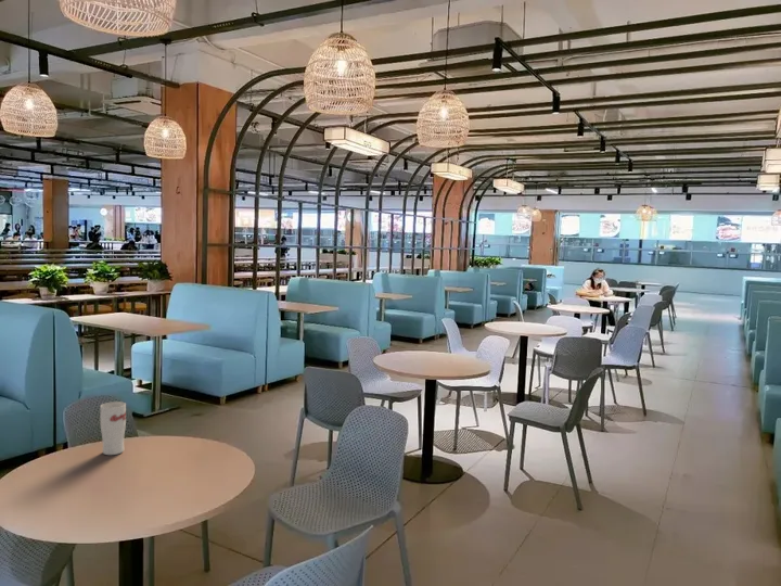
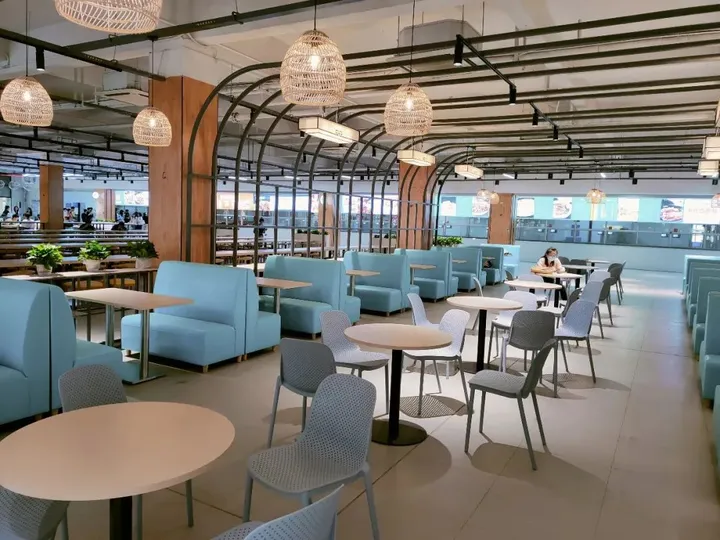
- cup [99,400,127,456]
